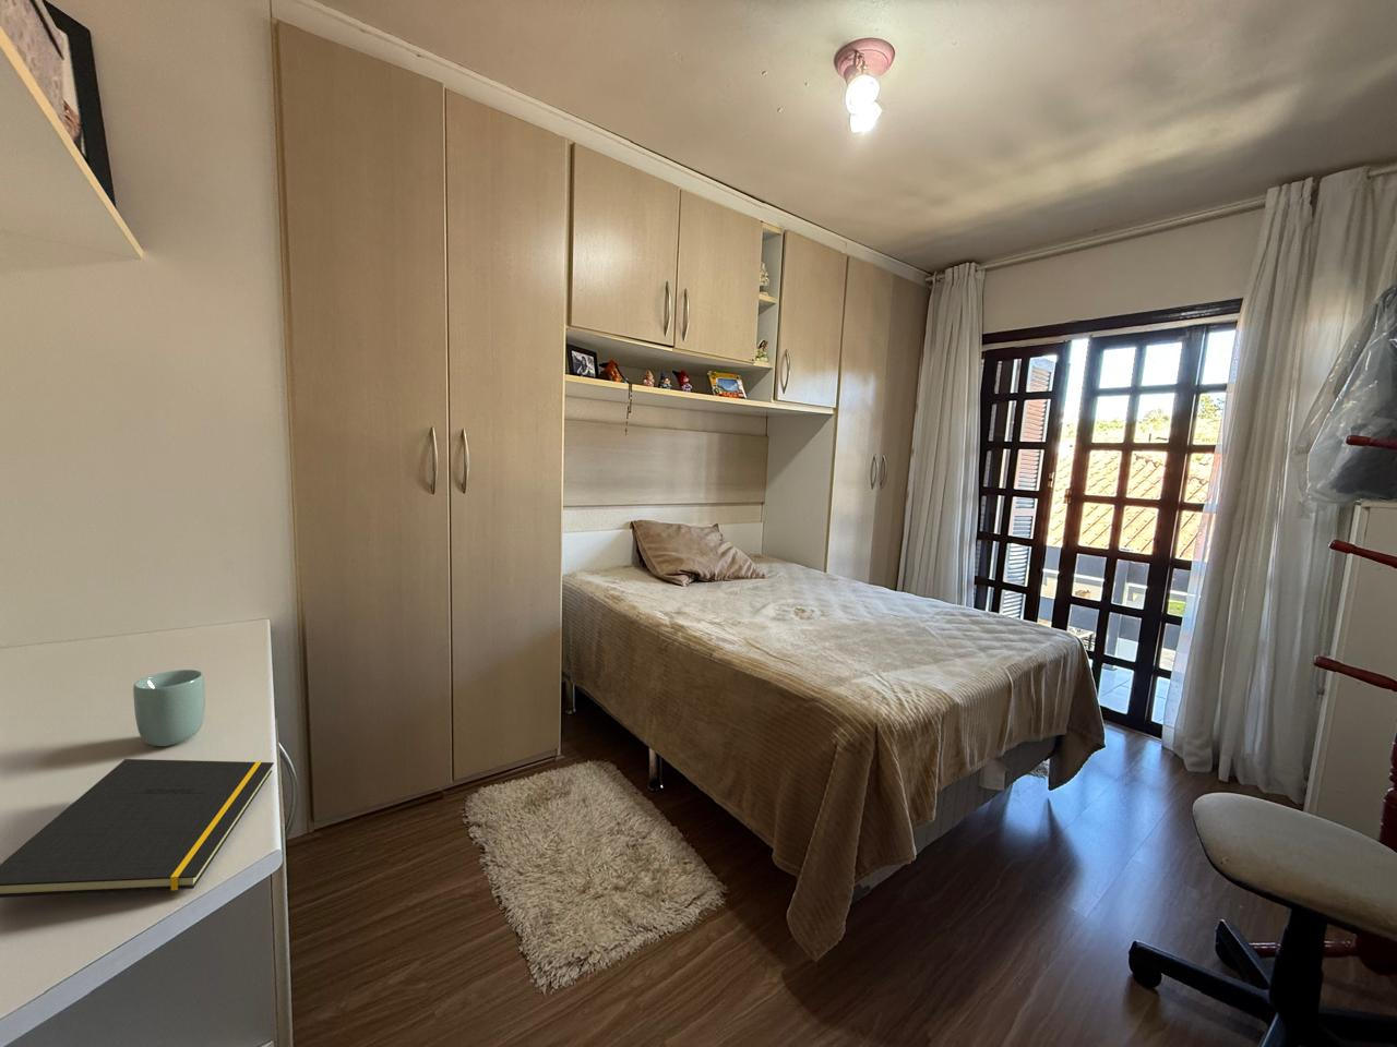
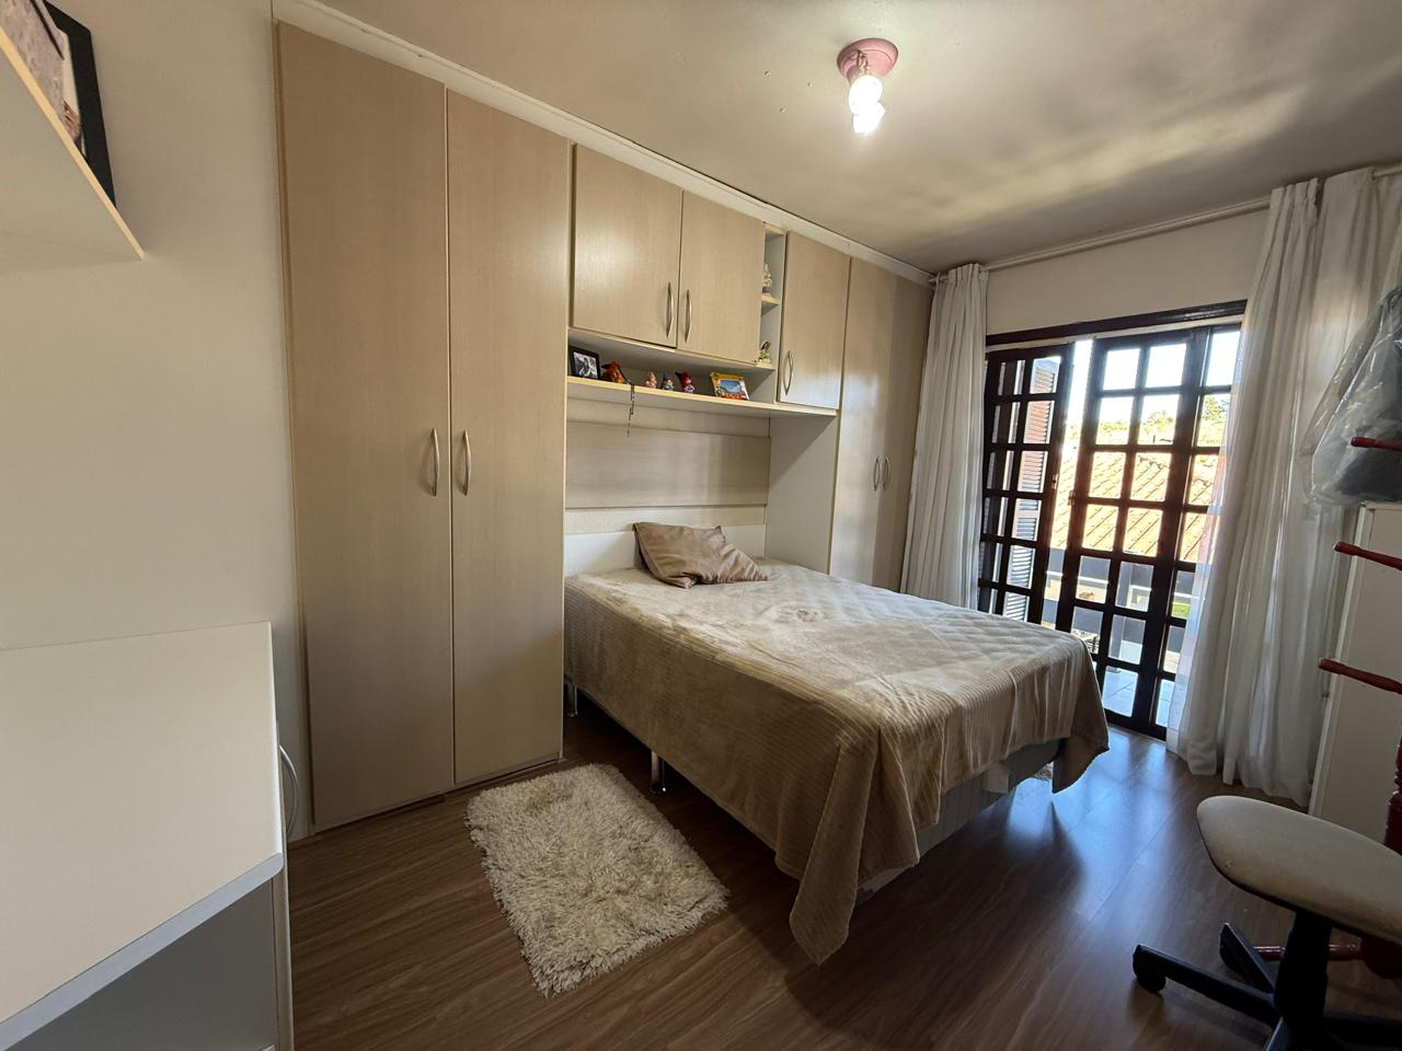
- cup [132,669,207,747]
- notepad [0,758,275,899]
